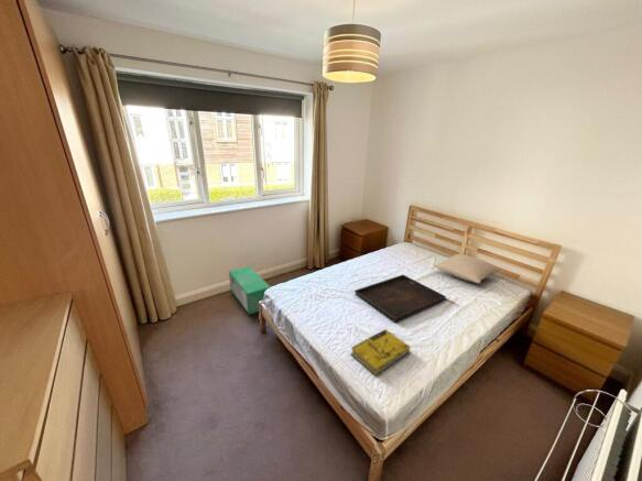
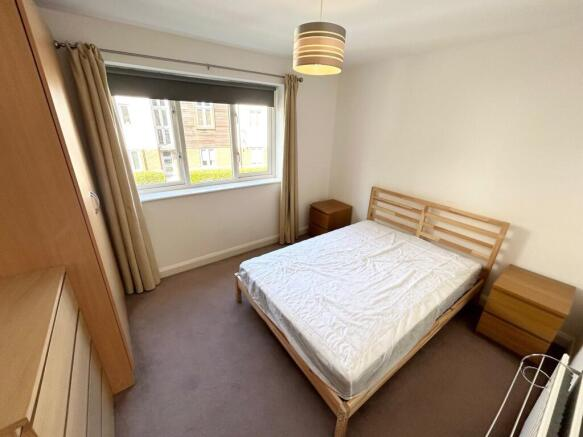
- book [349,328,411,376]
- storage bin [228,265,272,316]
- serving tray [353,274,447,323]
- pillow [432,253,502,284]
